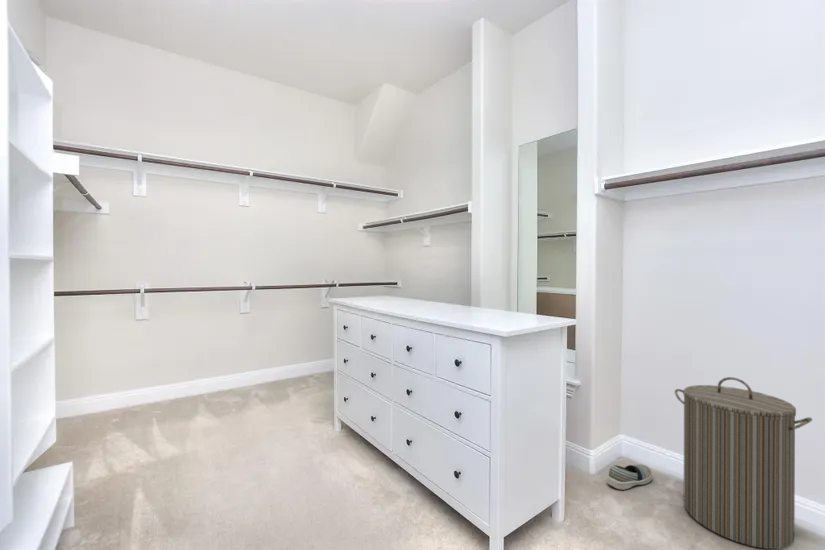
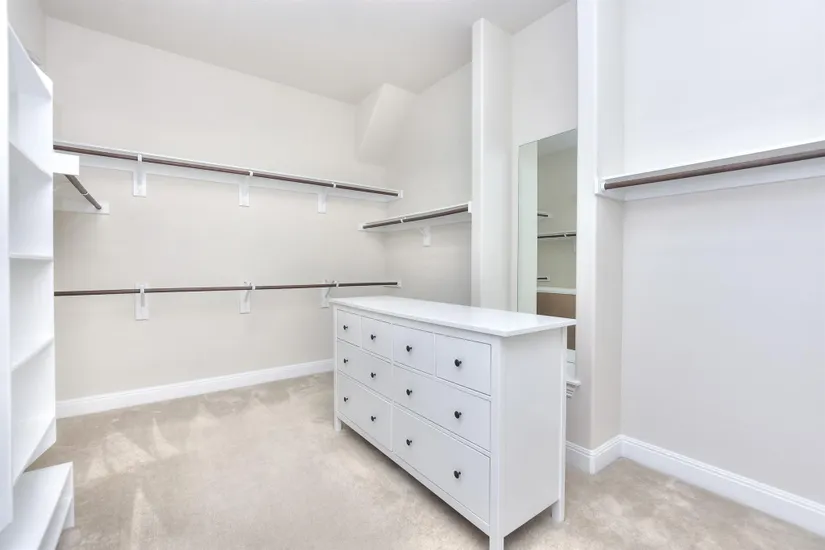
- laundry hamper [674,376,813,550]
- shoe [607,463,654,491]
